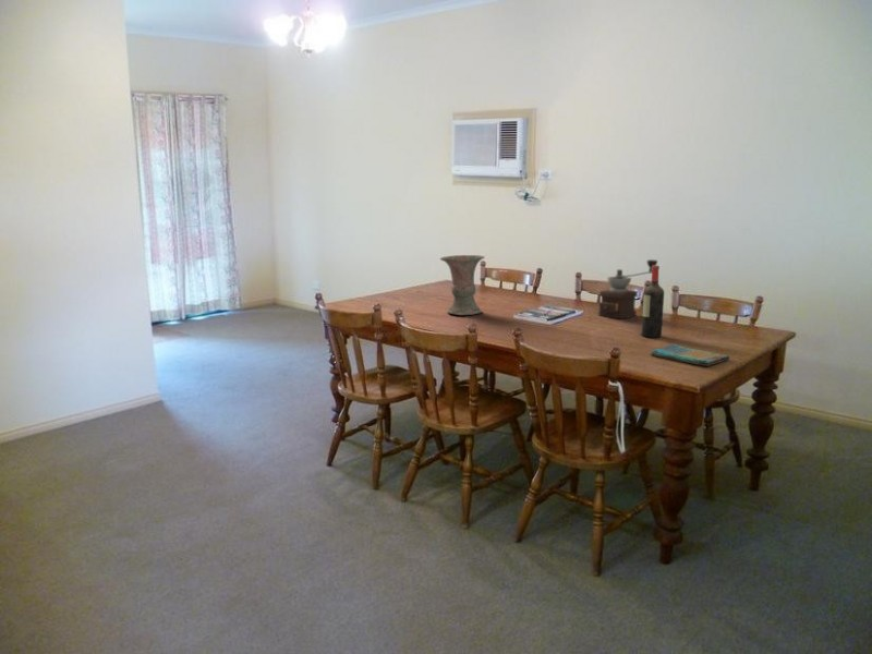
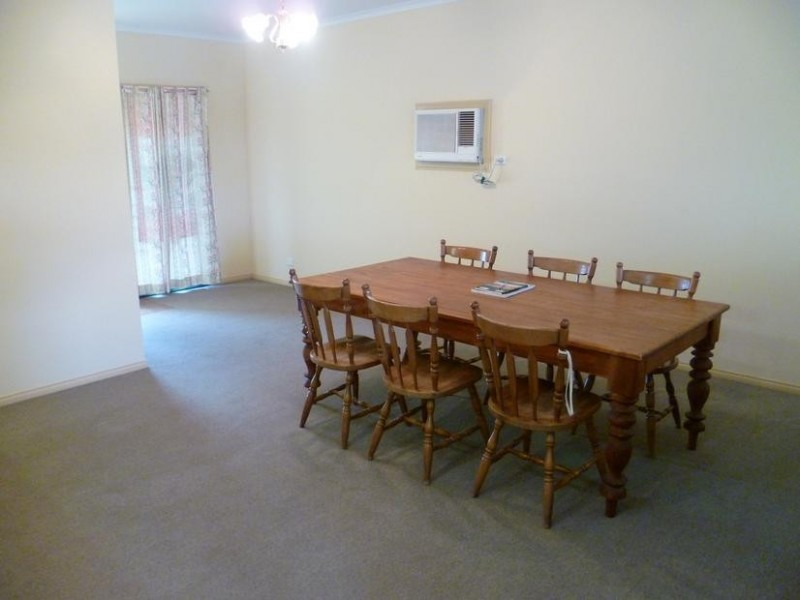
- vase [439,254,486,316]
- wine bottle [641,265,665,339]
- coffee grinder [597,258,658,320]
- dish towel [650,343,730,367]
